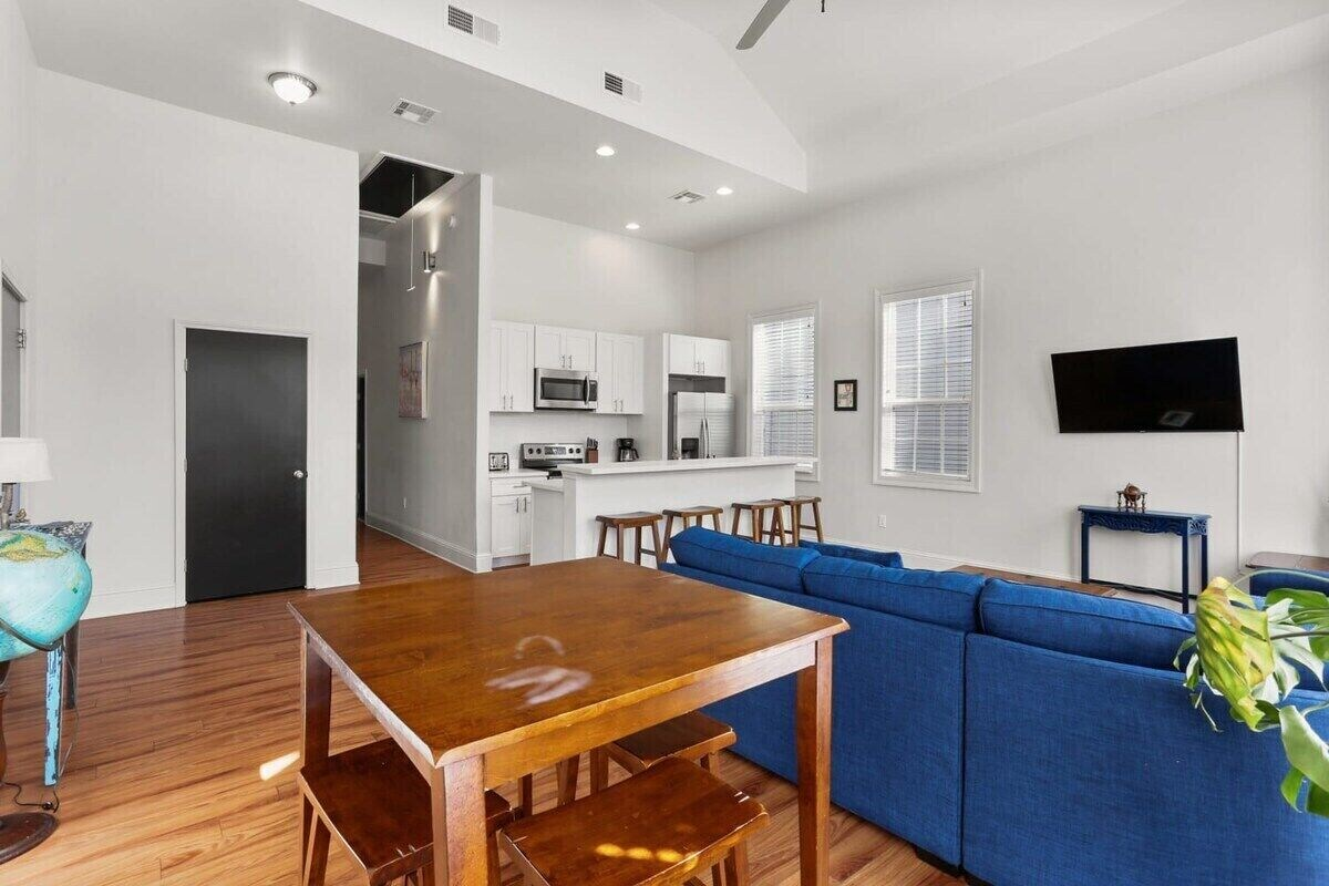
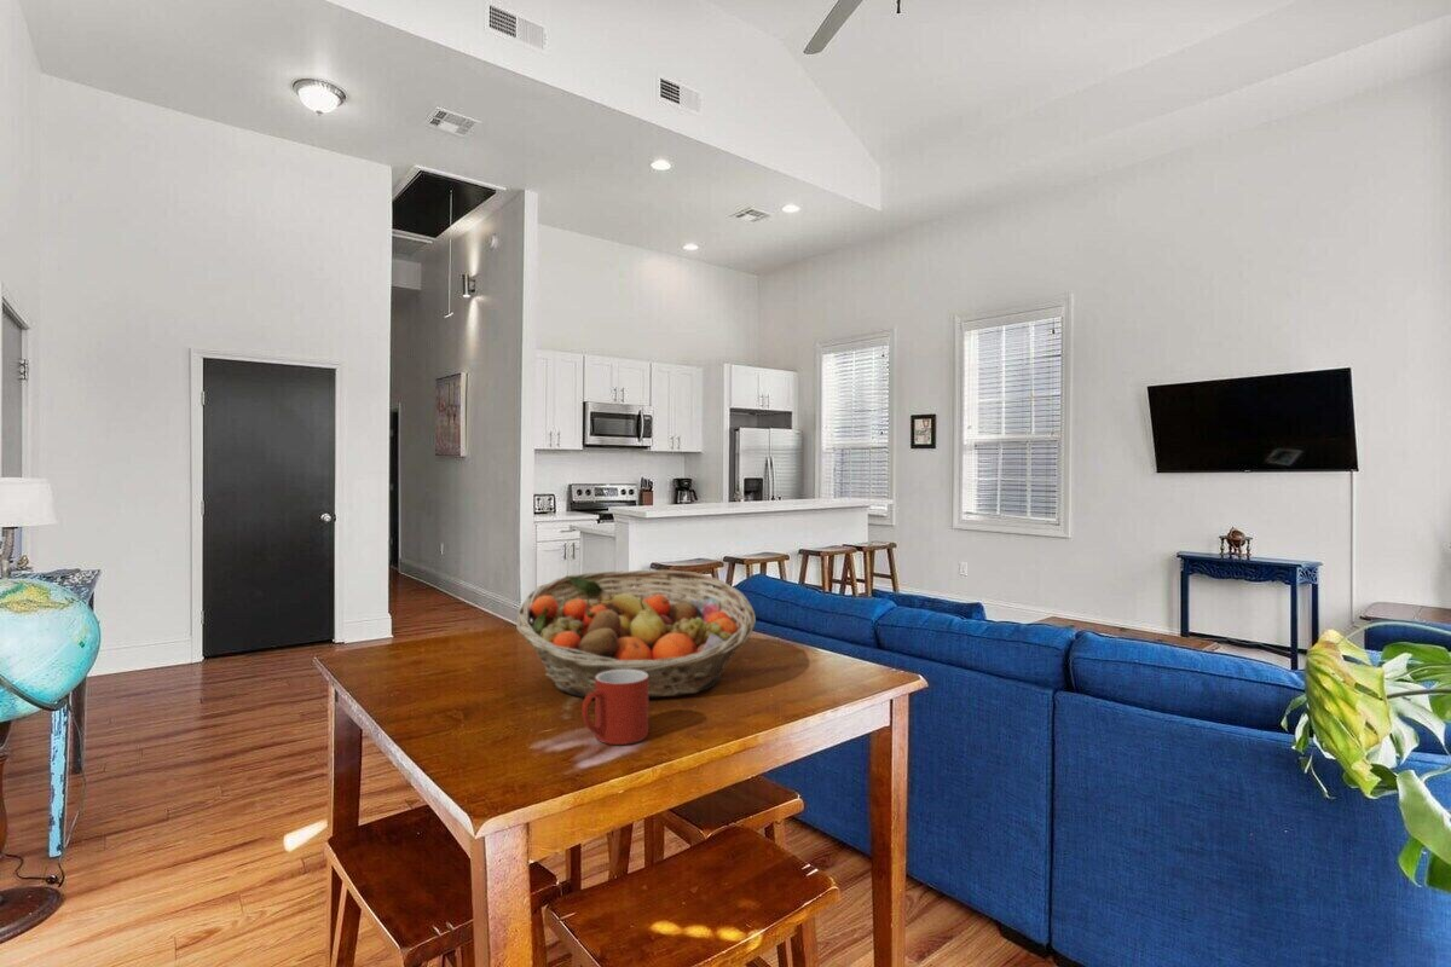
+ mug [580,670,649,746]
+ fruit basket [515,569,757,700]
